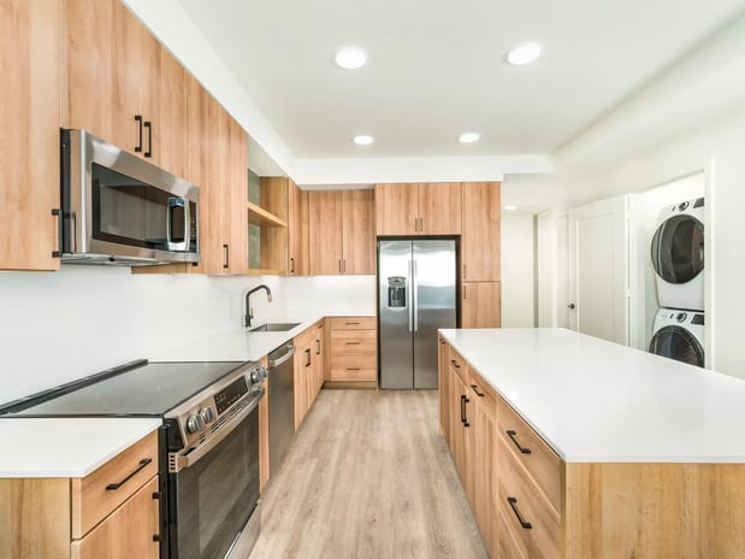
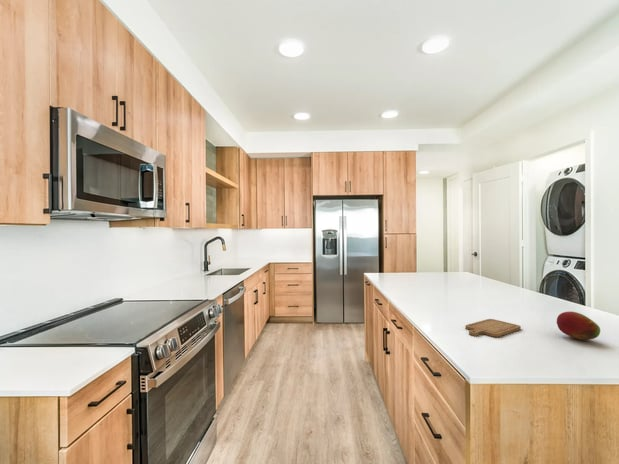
+ fruit [555,311,601,341]
+ chopping board [465,318,522,338]
